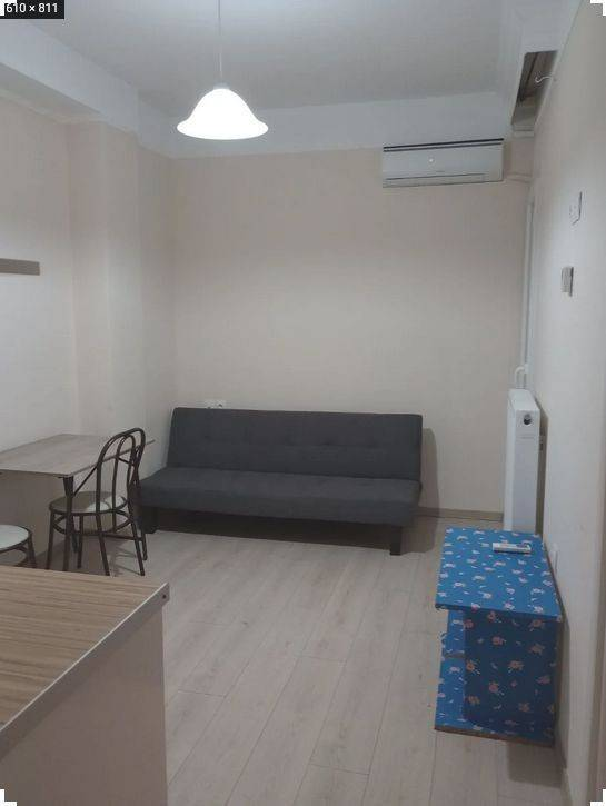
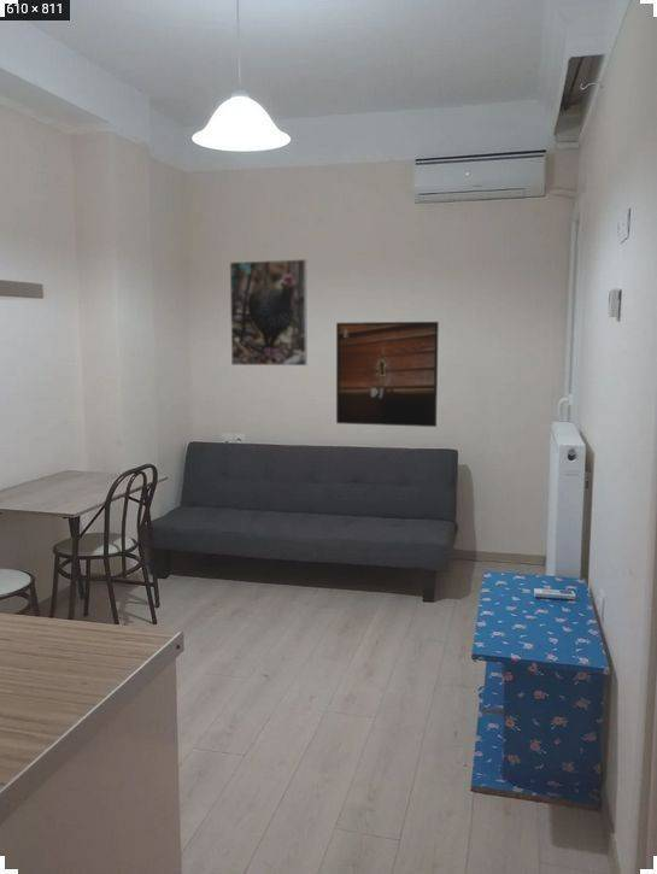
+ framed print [335,321,440,428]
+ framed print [229,258,309,366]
